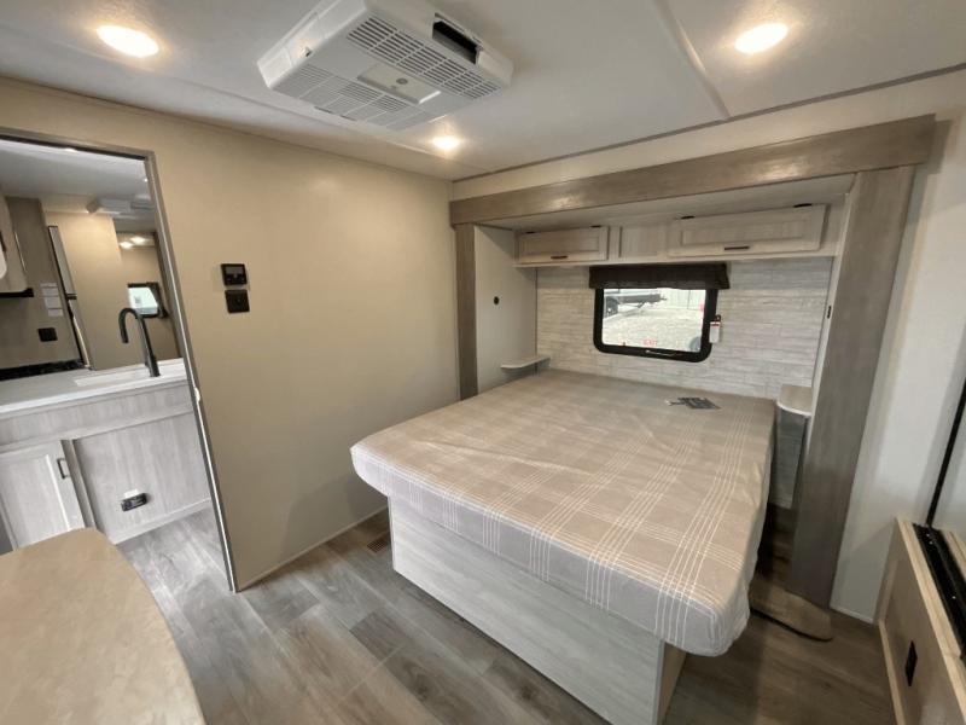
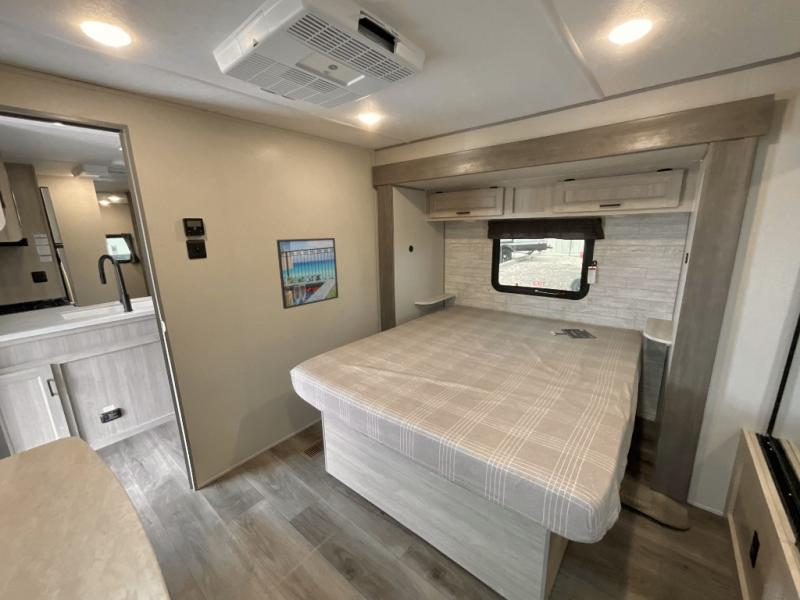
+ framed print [276,237,339,310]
